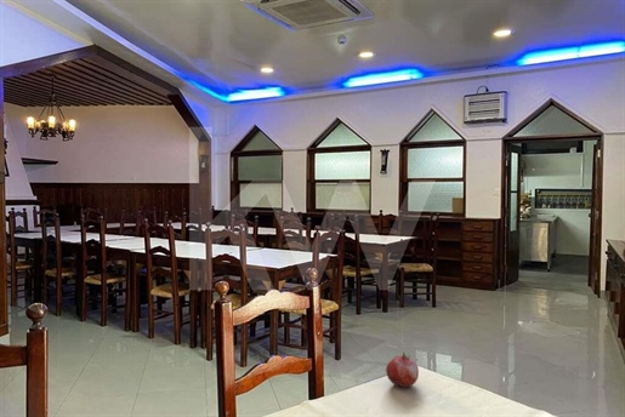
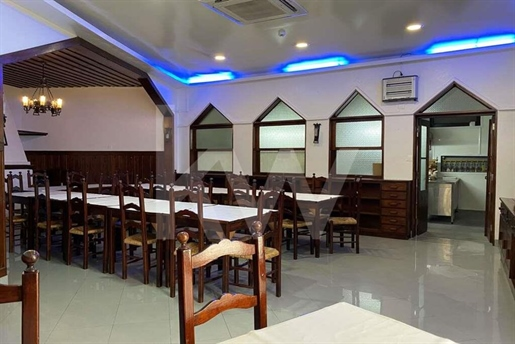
- fruit [385,352,420,388]
